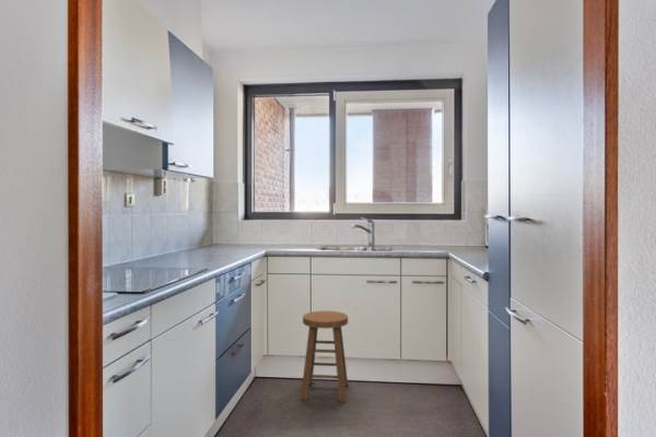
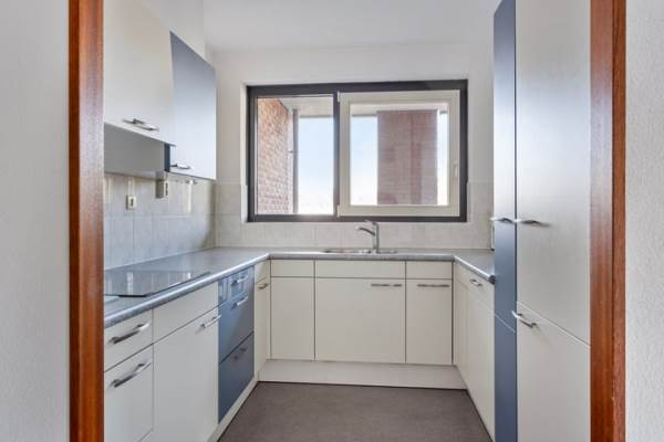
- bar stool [300,310,349,403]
